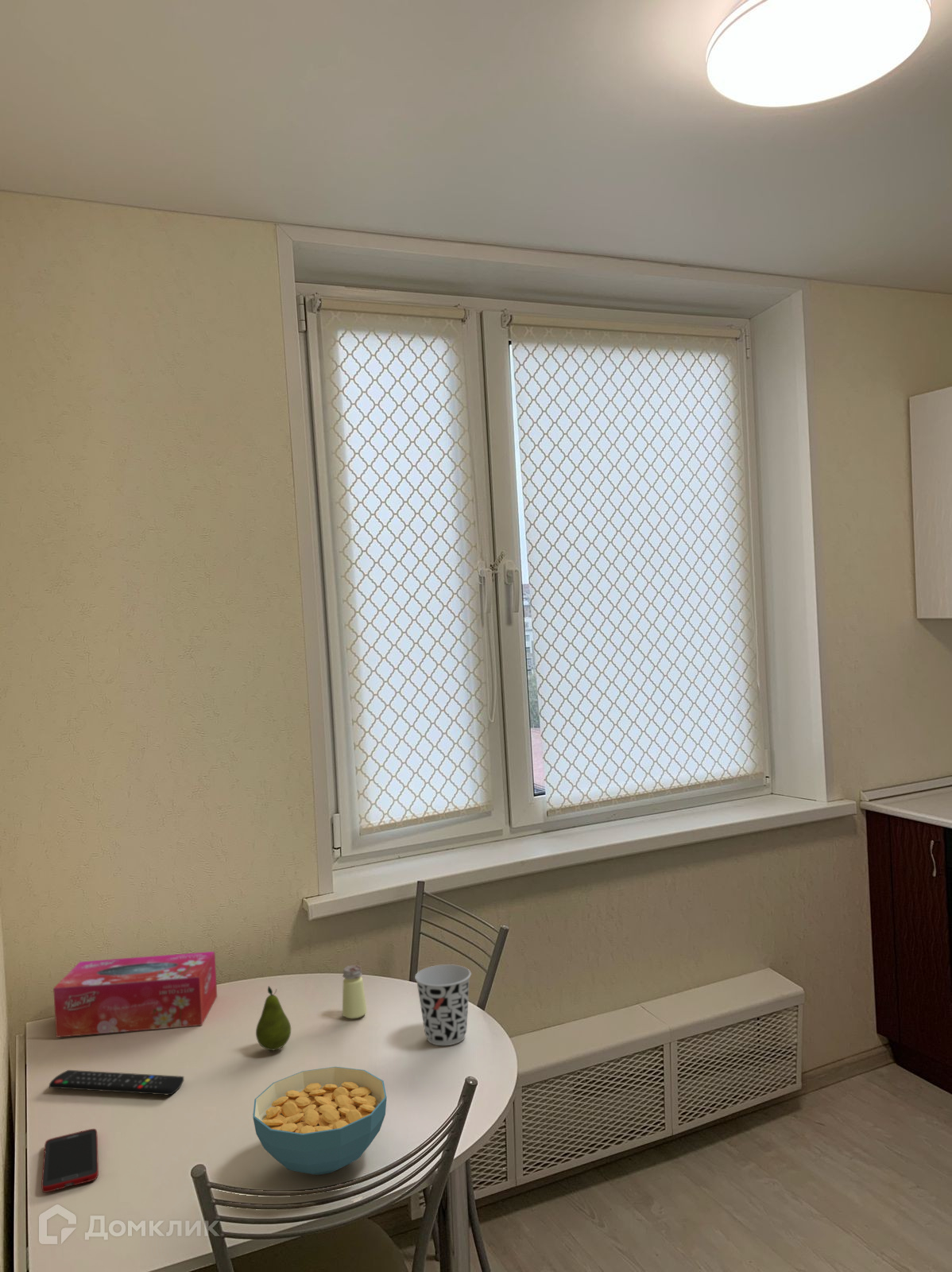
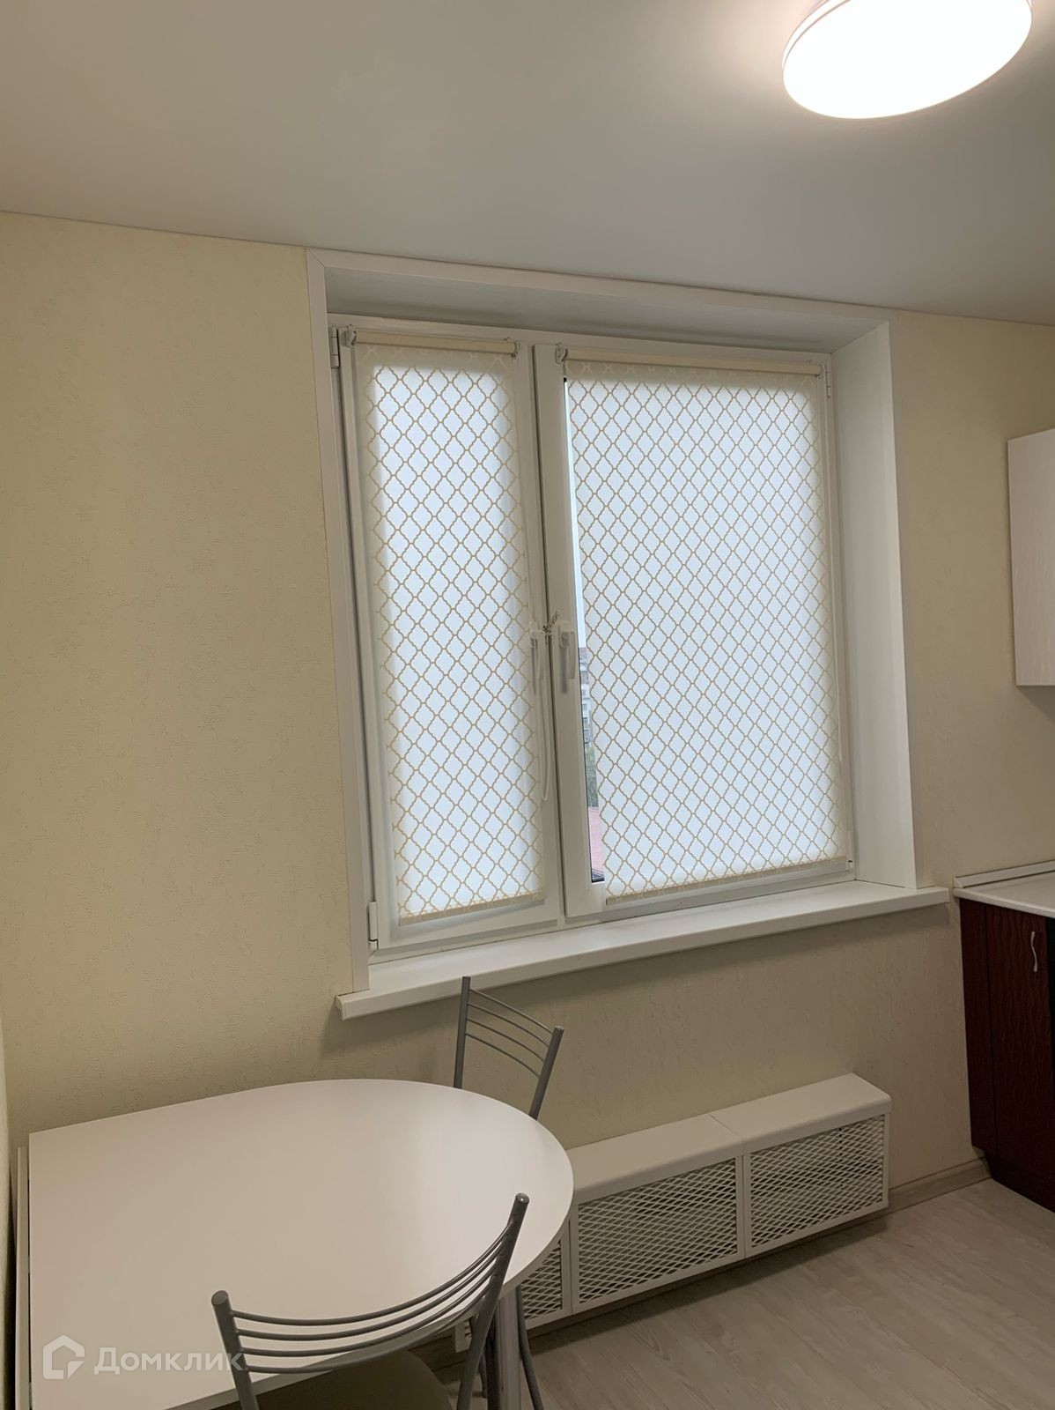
- saltshaker [342,964,368,1019]
- cell phone [41,1128,99,1193]
- cup [414,964,472,1046]
- fruit [255,985,292,1051]
- tissue box [52,951,218,1038]
- remote control [48,1069,185,1096]
- cereal bowl [252,1066,388,1176]
